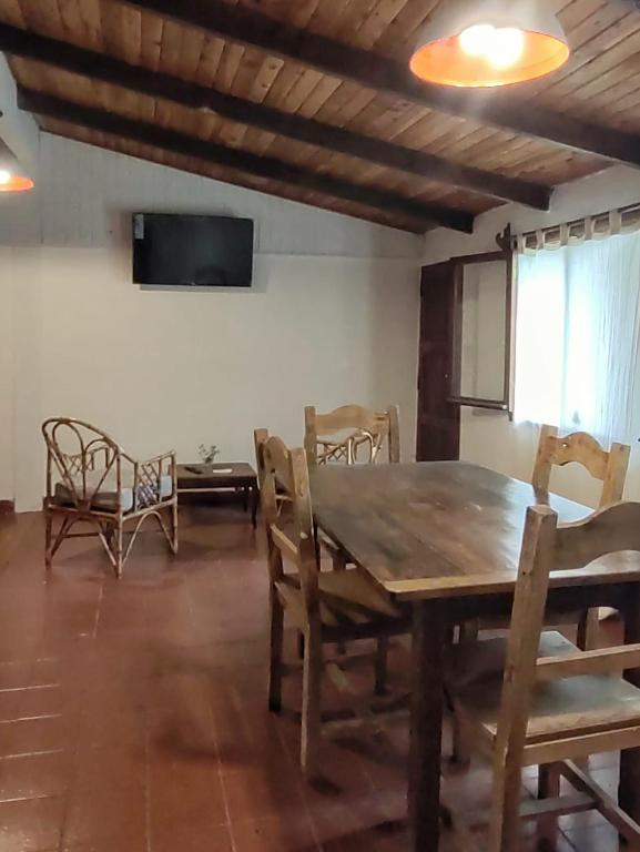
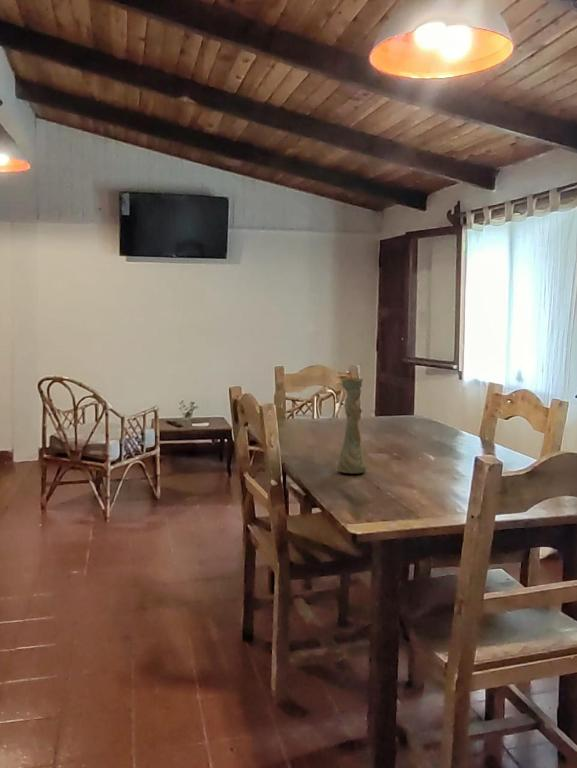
+ vase [336,376,367,474]
